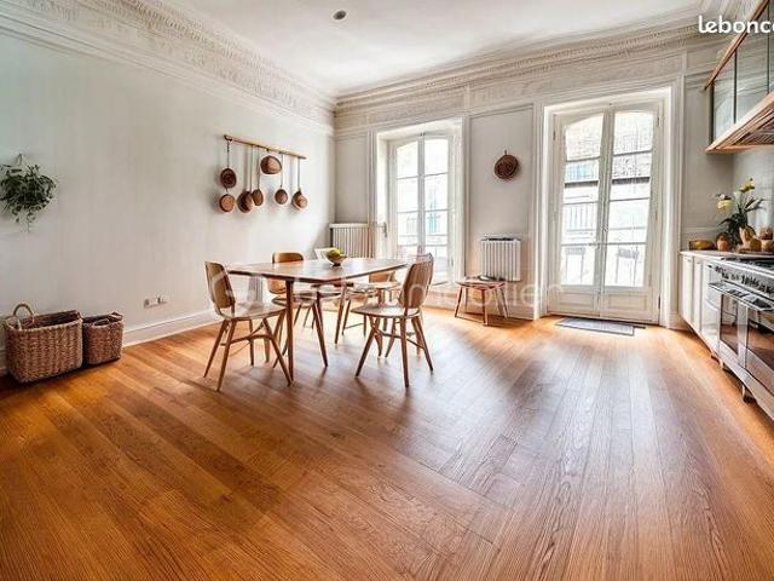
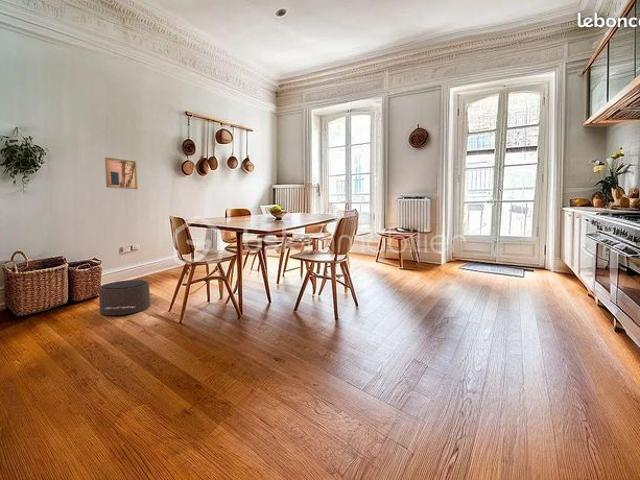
+ pouf [98,279,154,316]
+ wall art [104,156,138,190]
